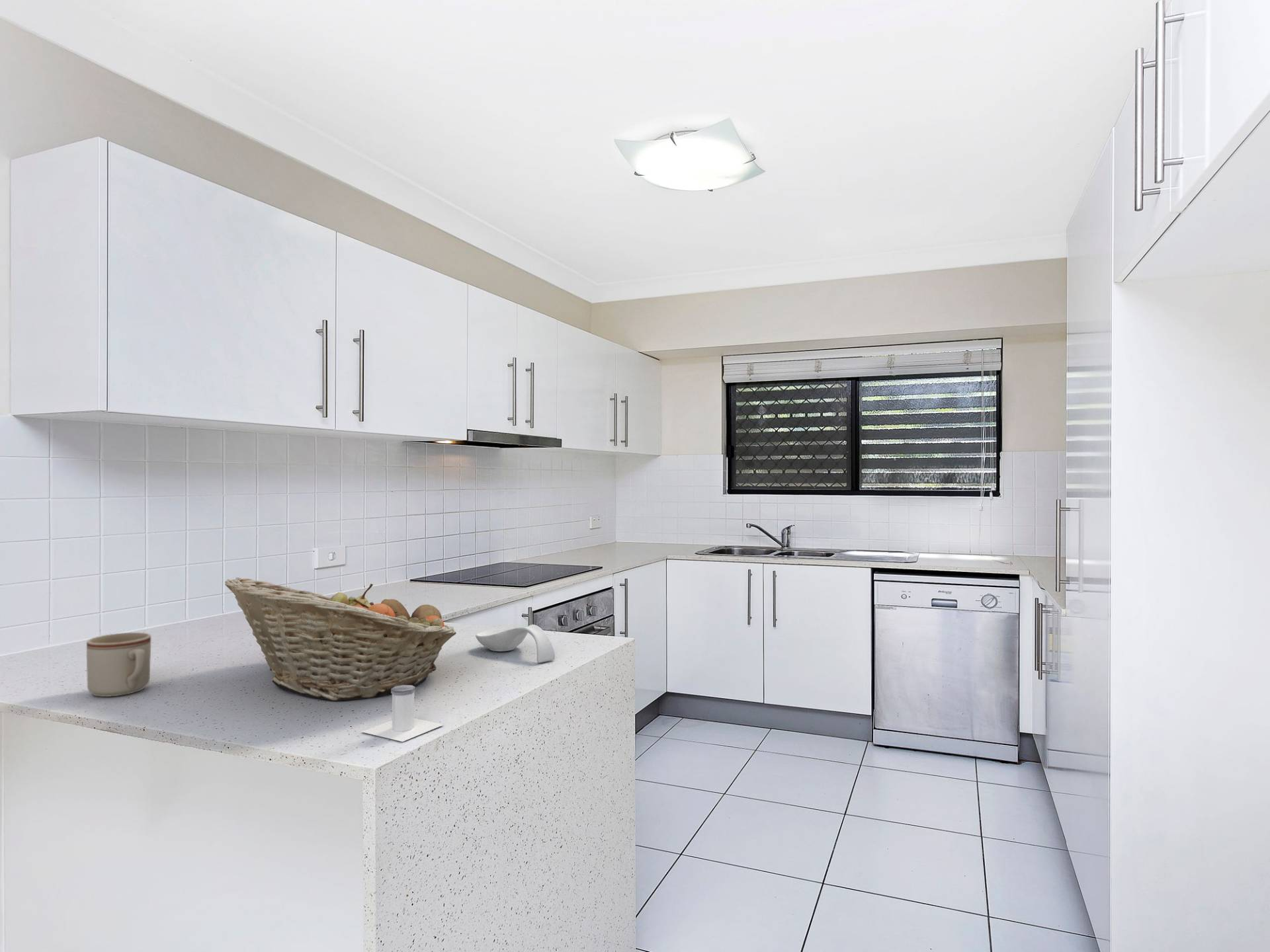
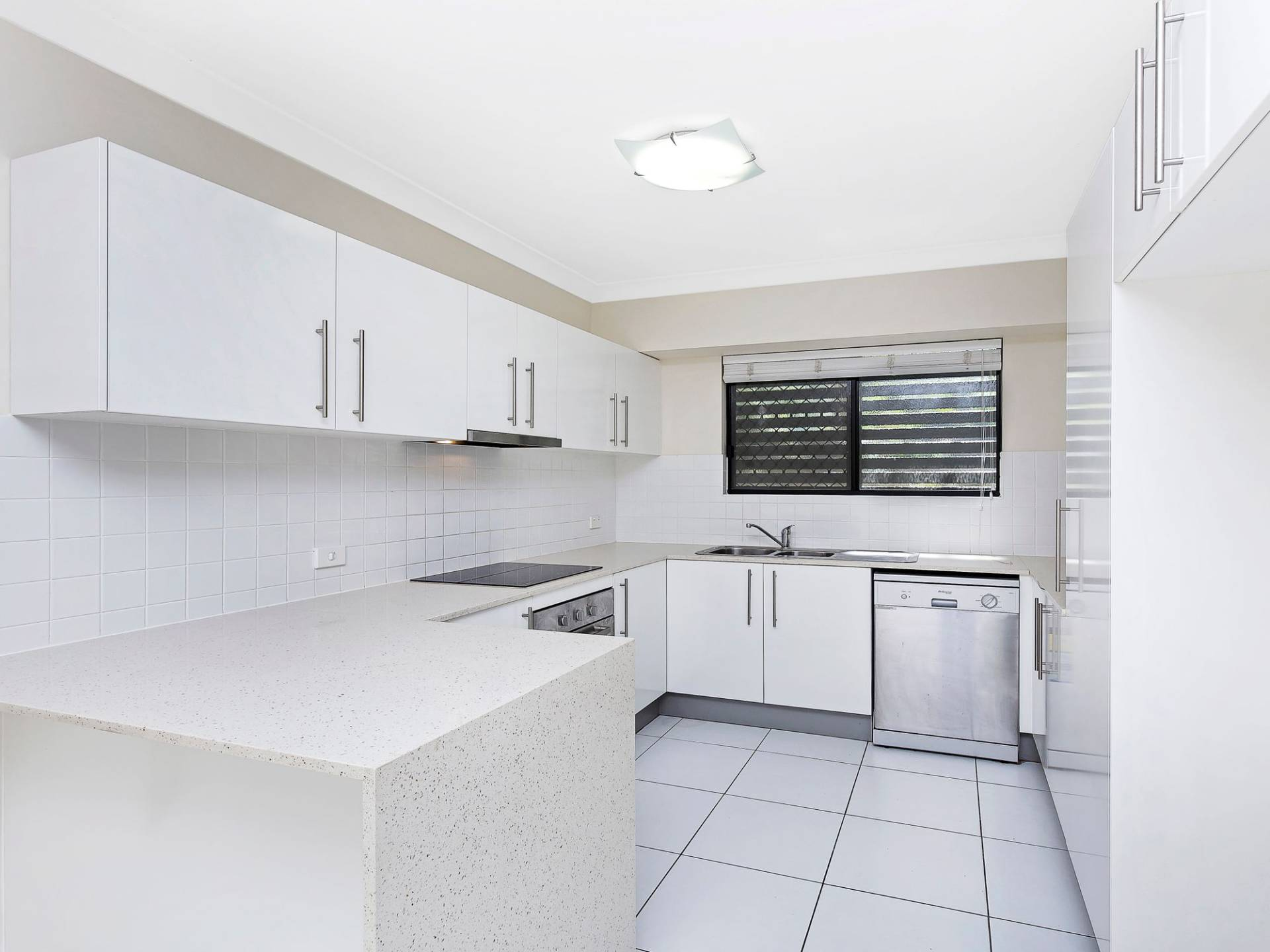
- spoon rest [475,624,556,664]
- fruit basket [224,576,456,701]
- mug [86,632,151,697]
- salt shaker [361,685,444,742]
